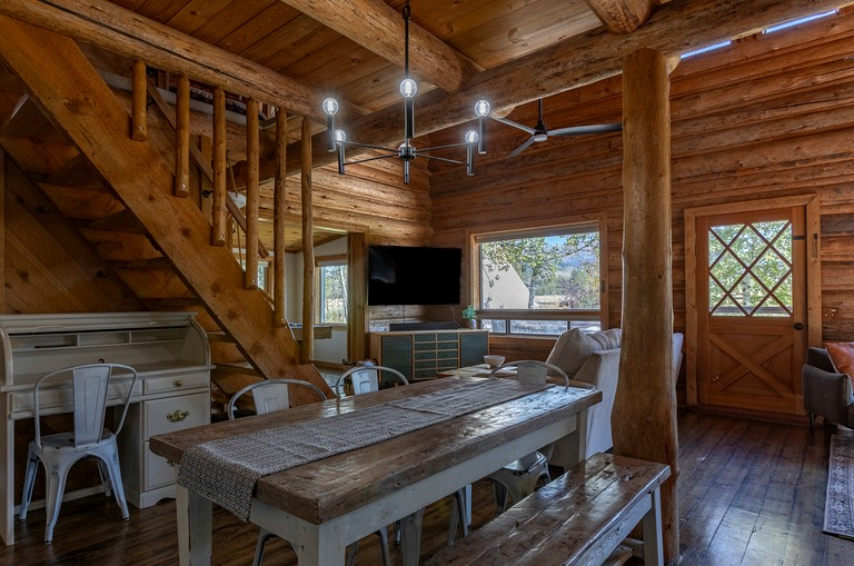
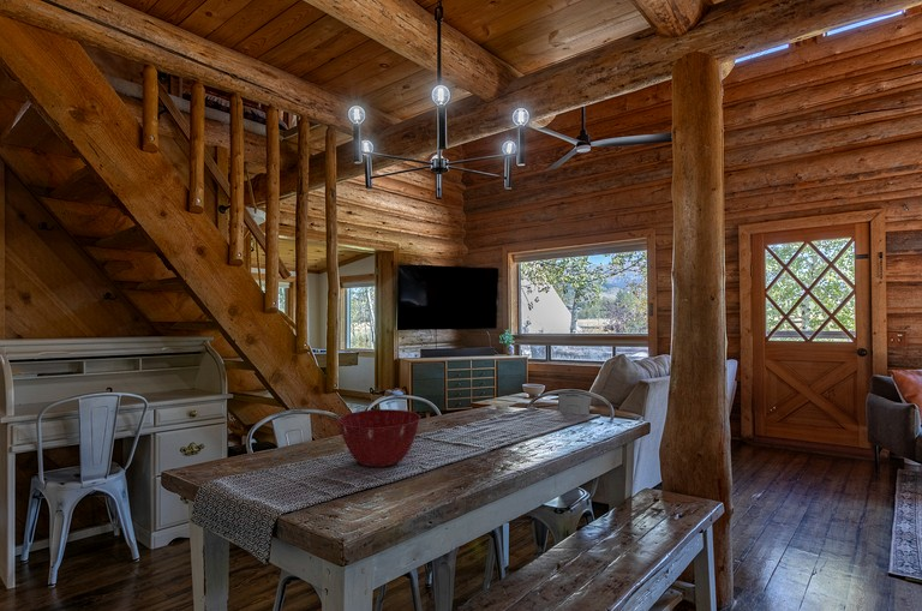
+ mixing bowl [337,408,421,468]
